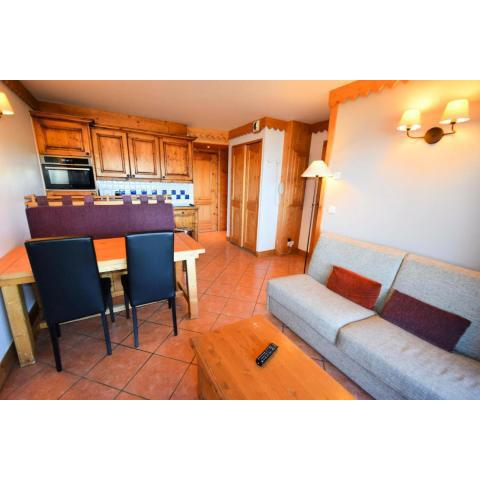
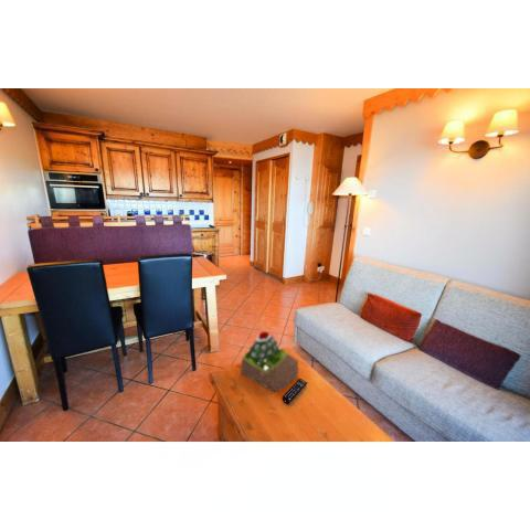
+ succulent plant [240,330,299,392]
